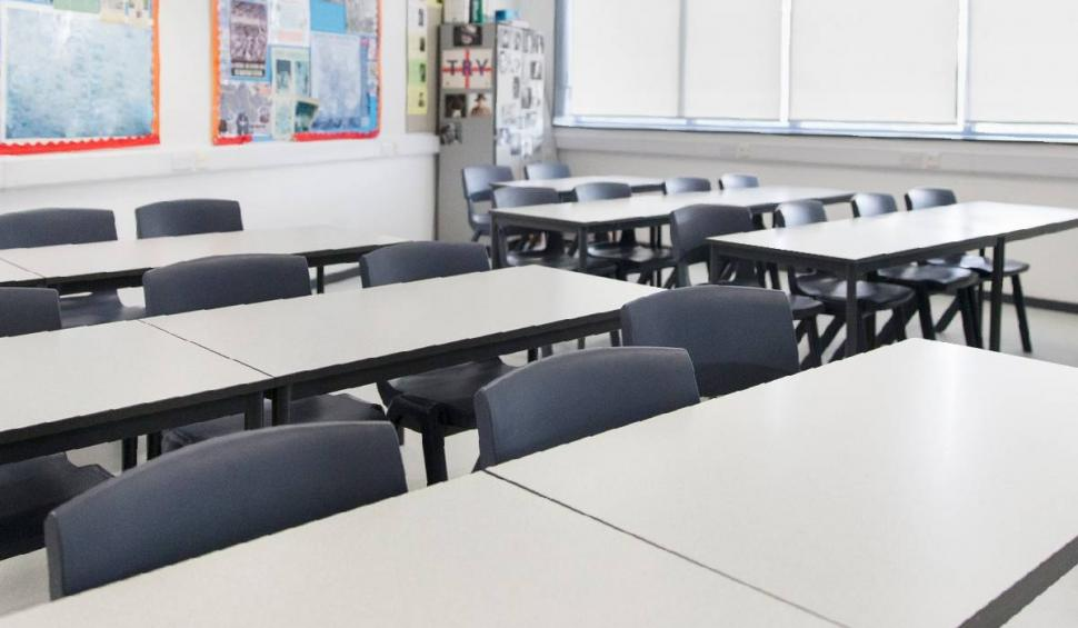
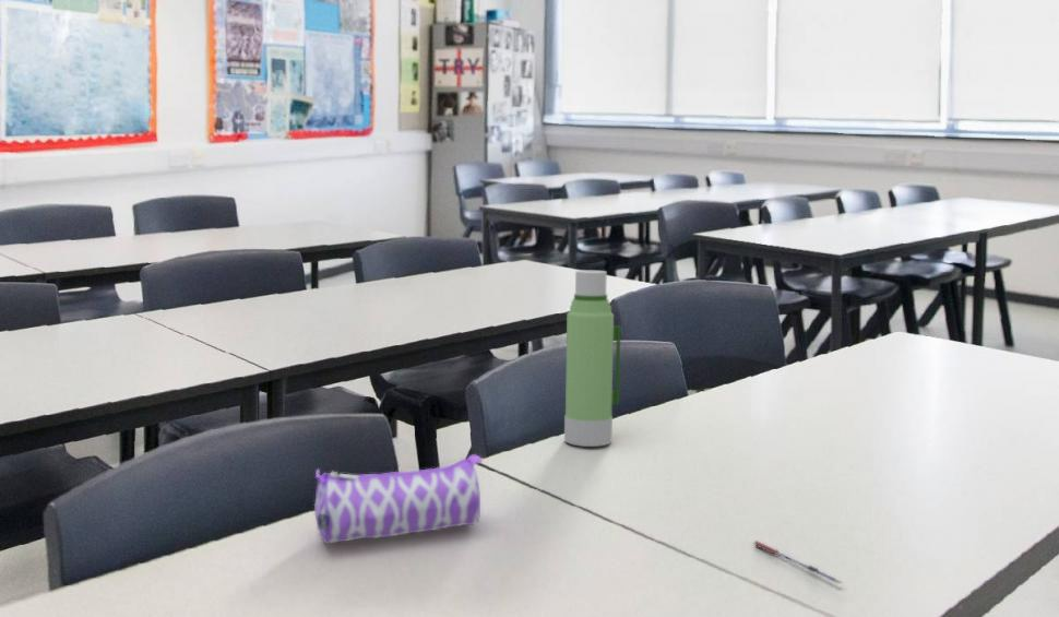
+ water bottle [563,270,622,448]
+ pencil case [313,454,484,545]
+ pen [753,539,843,584]
